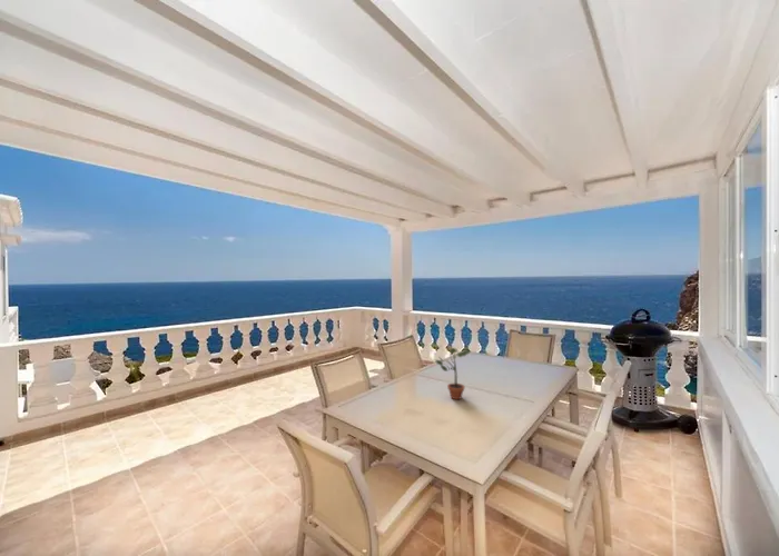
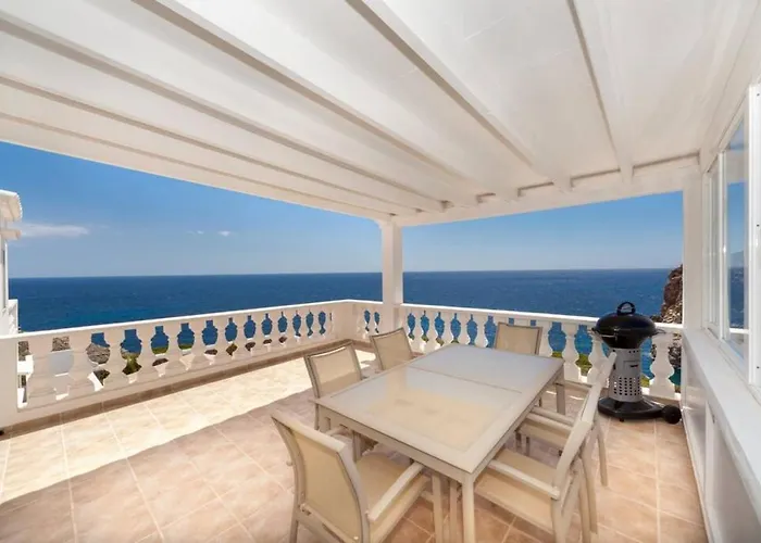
- potted plant [434,344,471,400]
